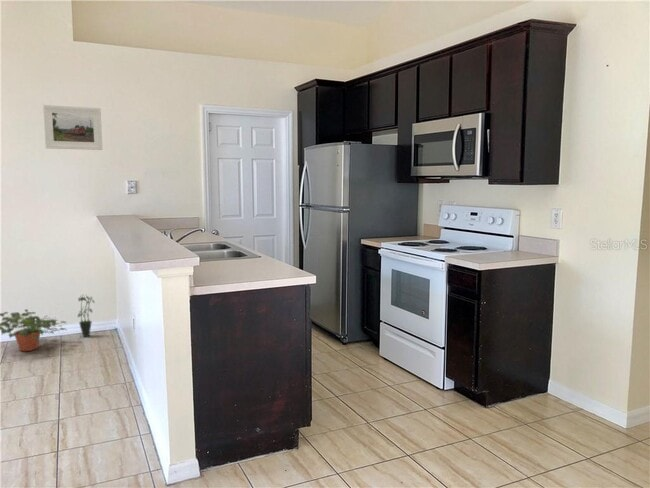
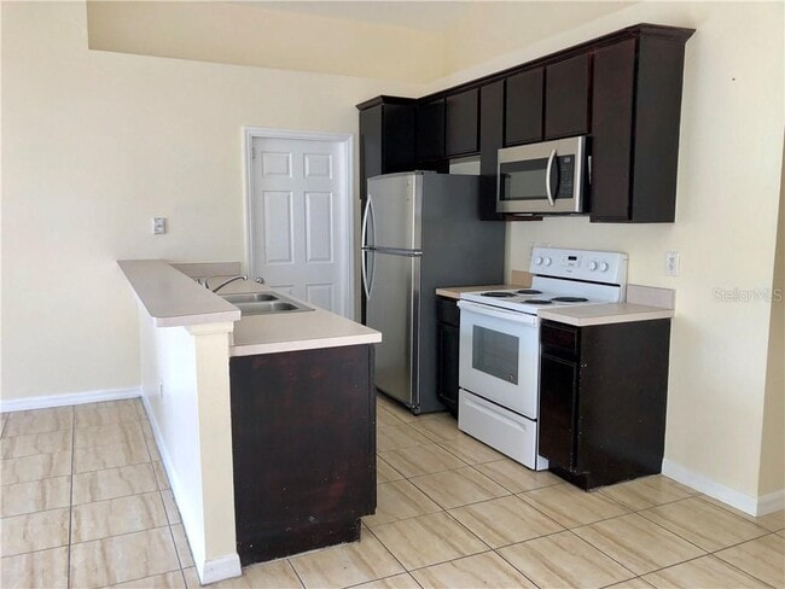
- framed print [42,104,103,151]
- potted plant [0,308,68,352]
- potted plant [77,294,95,338]
